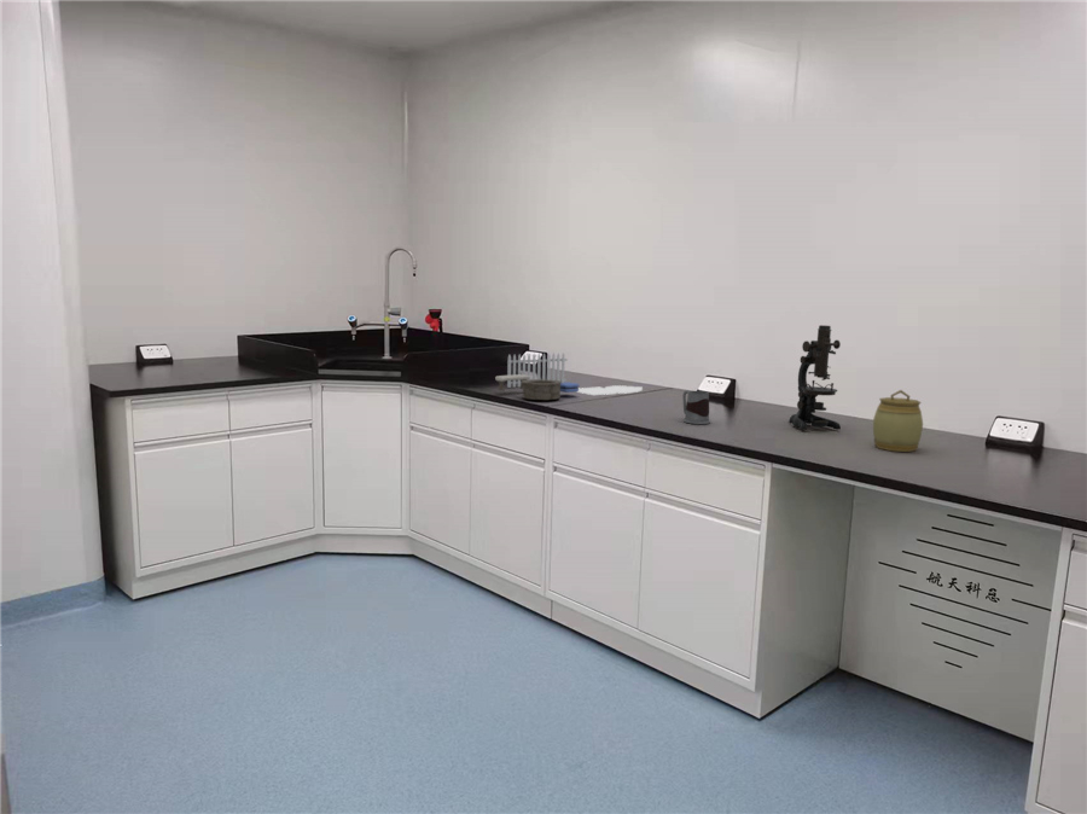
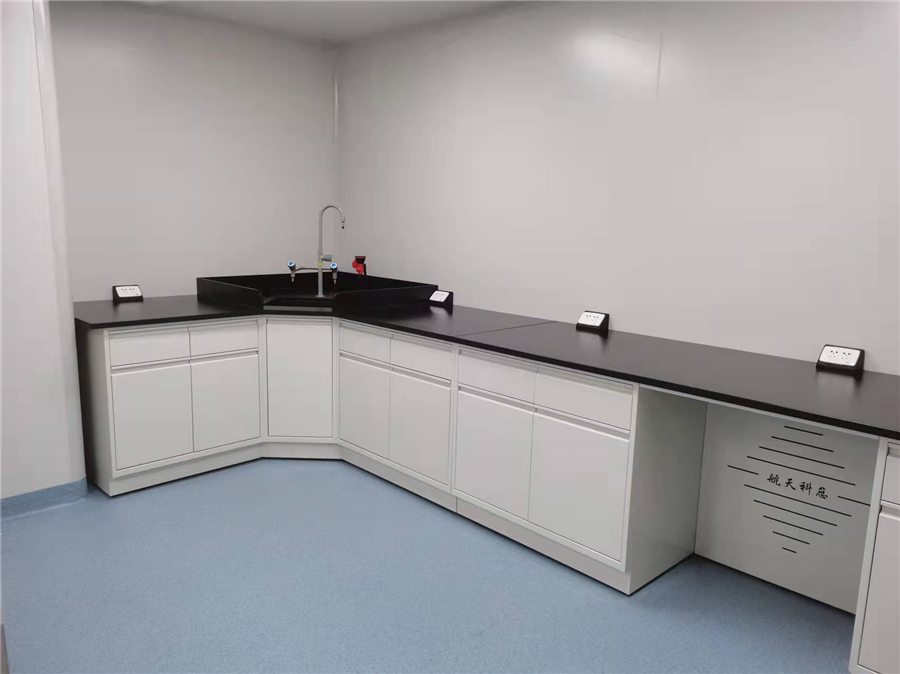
- garden set [494,351,644,401]
- jar [872,389,924,453]
- mug [681,389,711,425]
- microscope [789,324,842,431]
